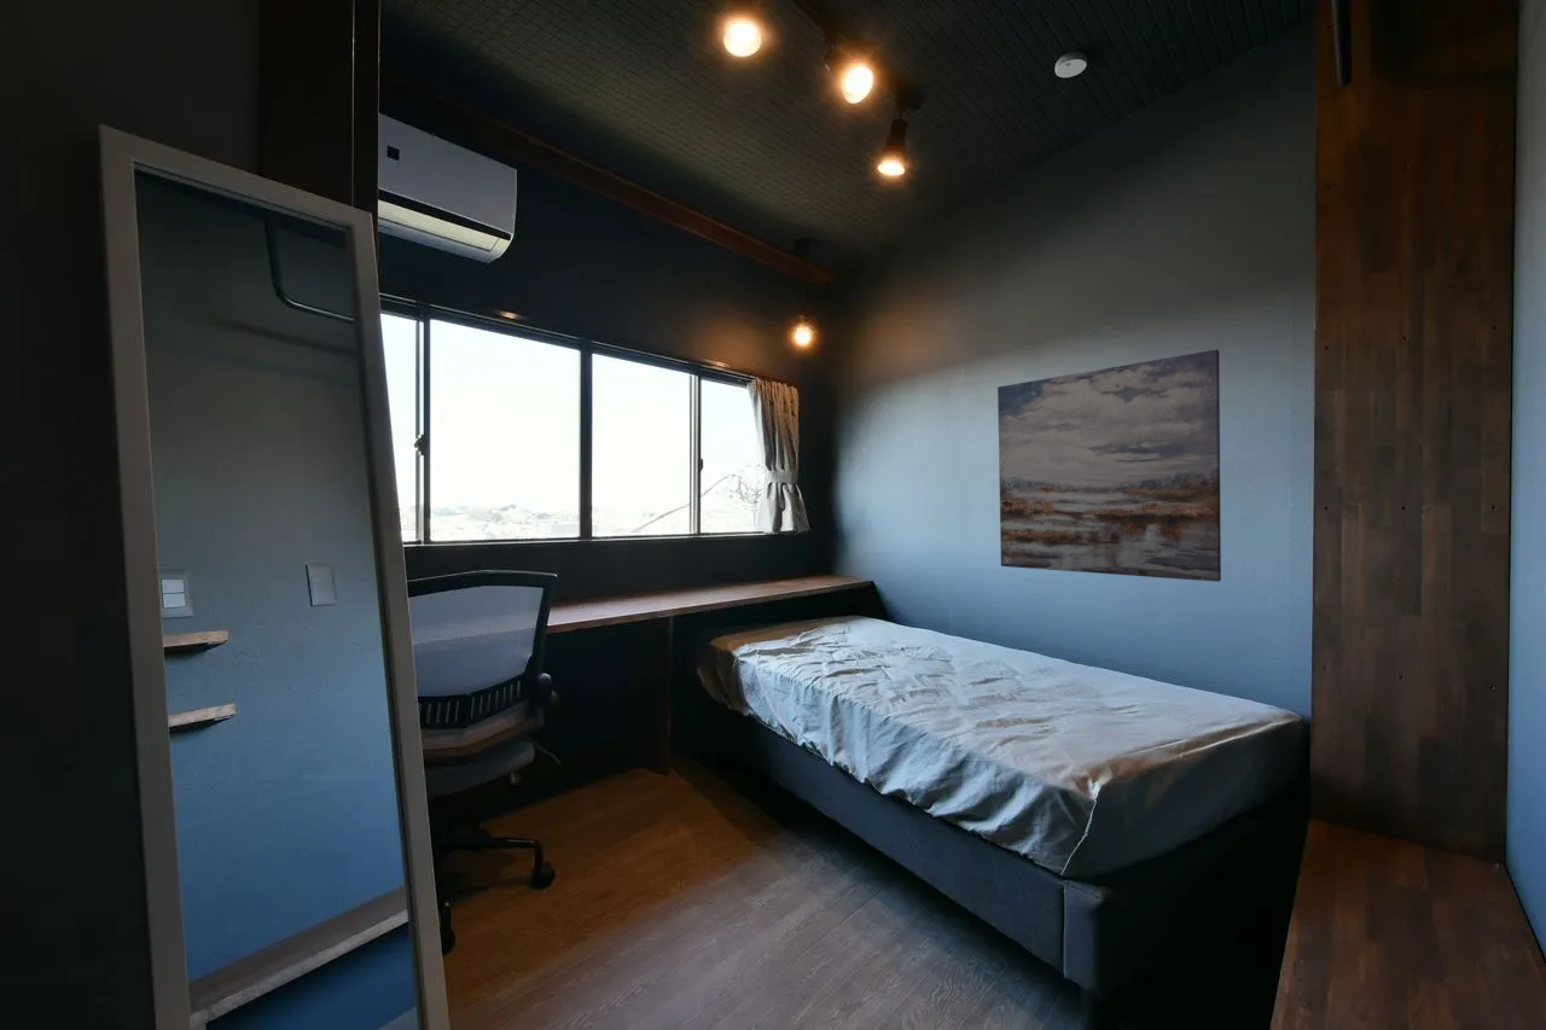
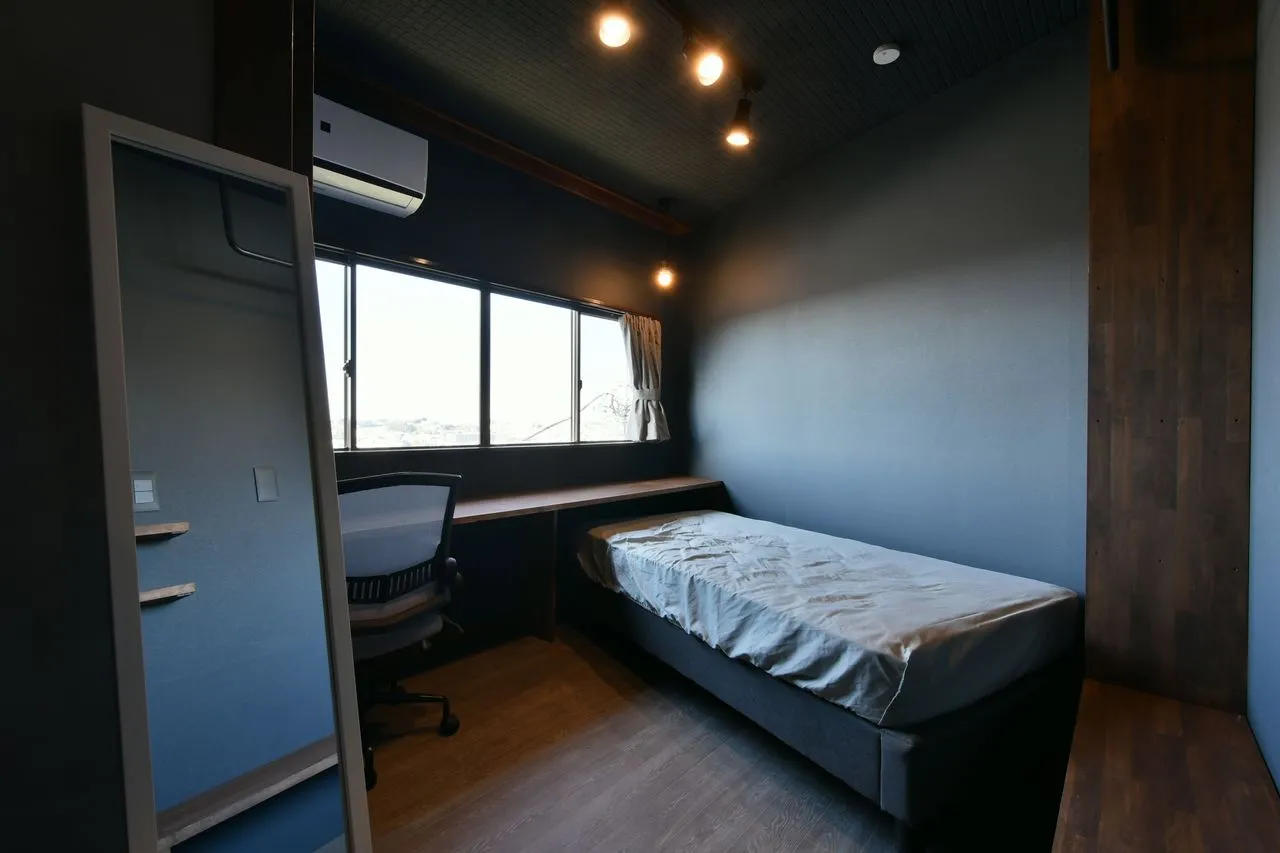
- wall art [996,349,1222,583]
